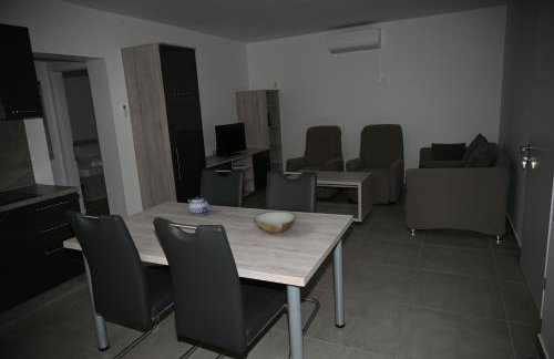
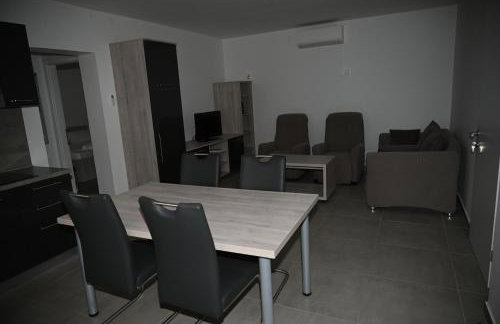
- bowl [253,211,297,235]
- teapot [186,195,209,216]
